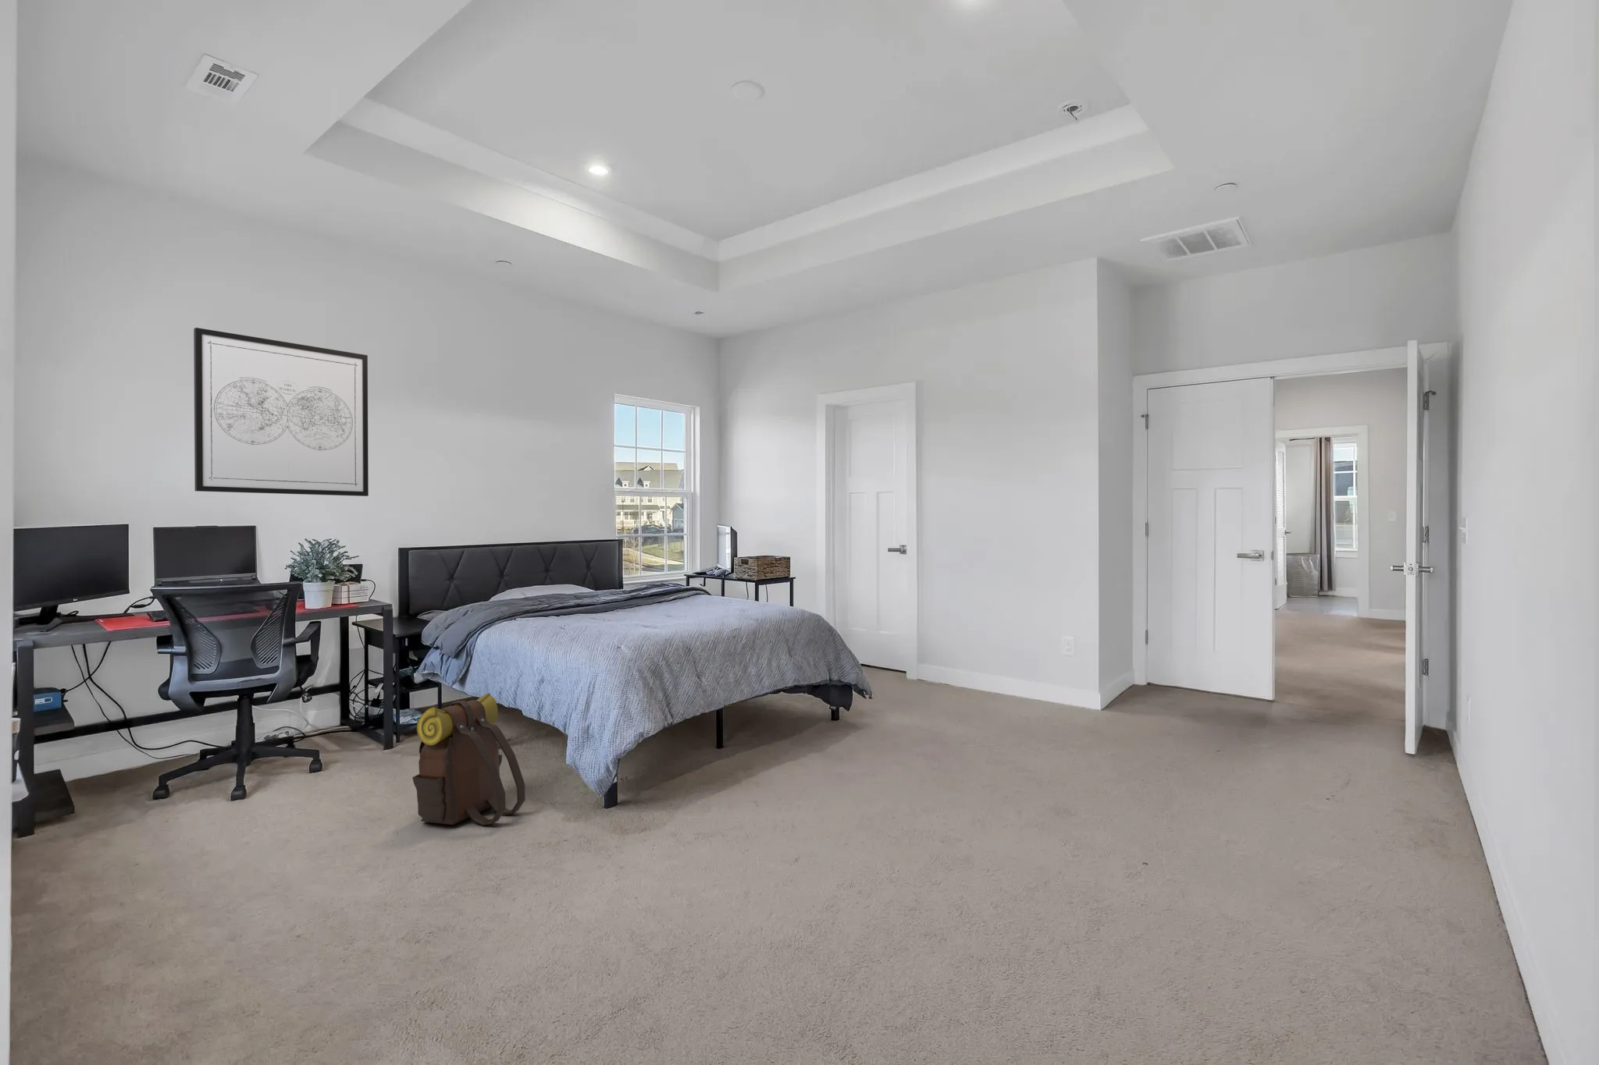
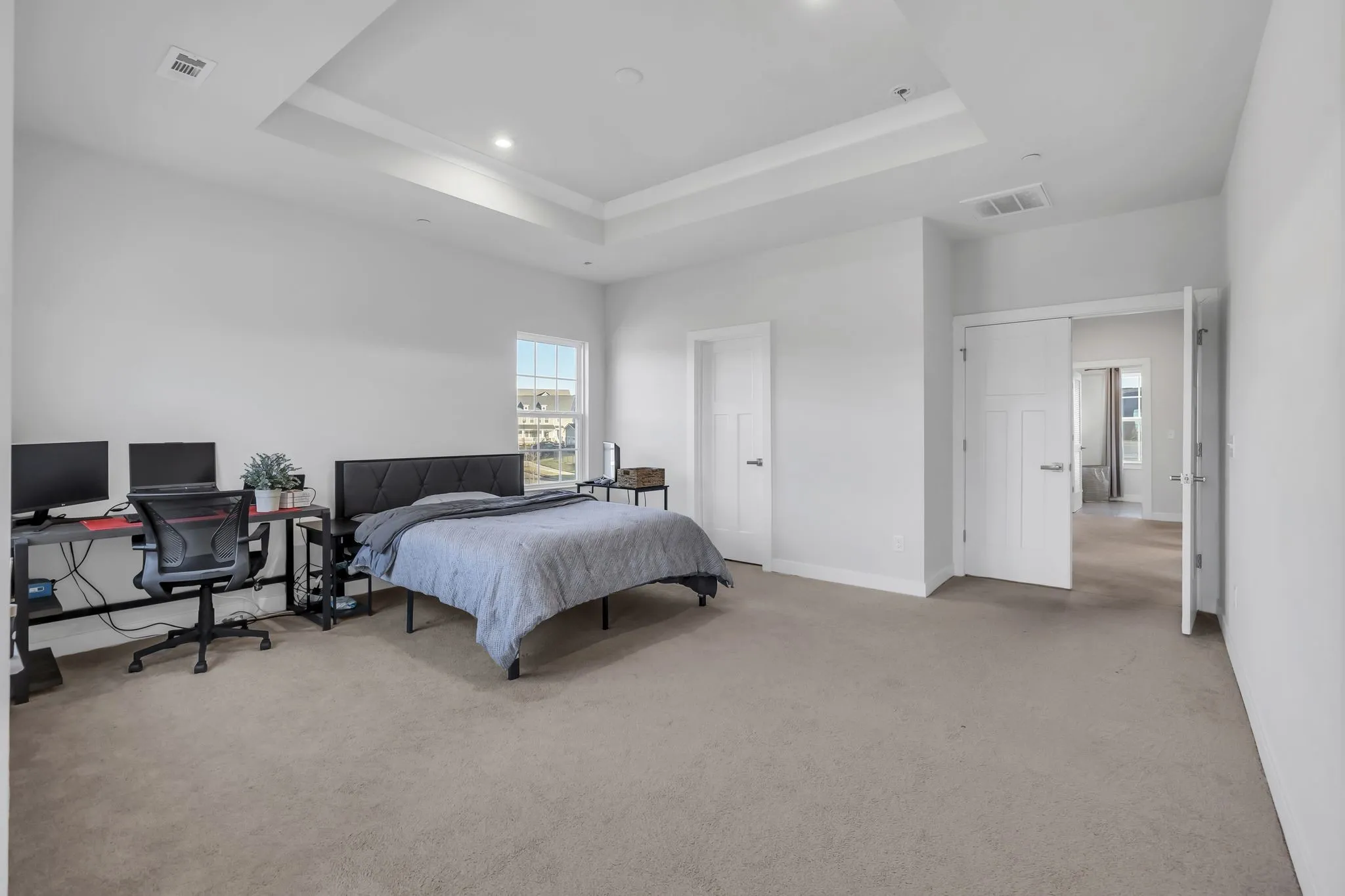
- wall art [193,327,370,497]
- backpack [411,692,527,826]
